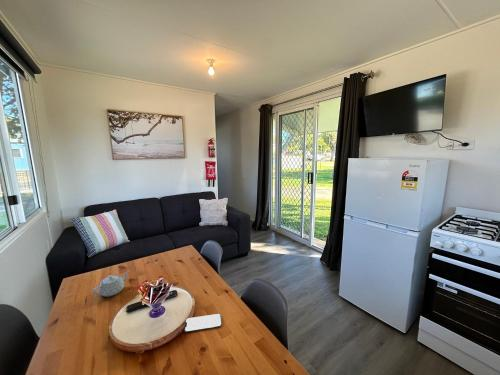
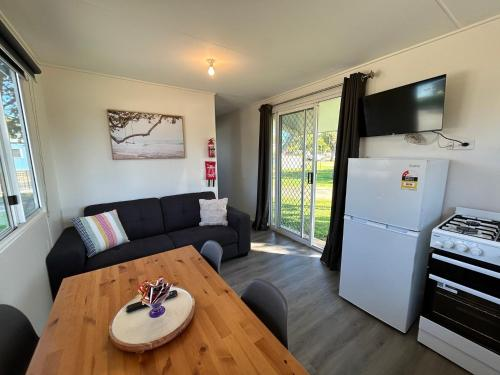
- smartphone [184,313,223,333]
- teapot [91,270,130,298]
